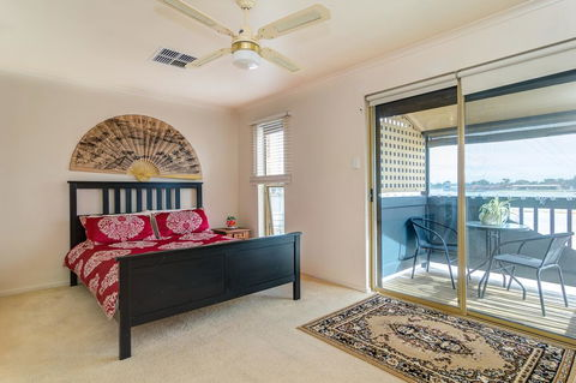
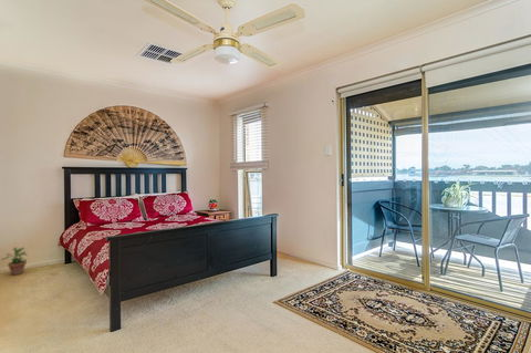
+ potted plant [0,247,29,276]
